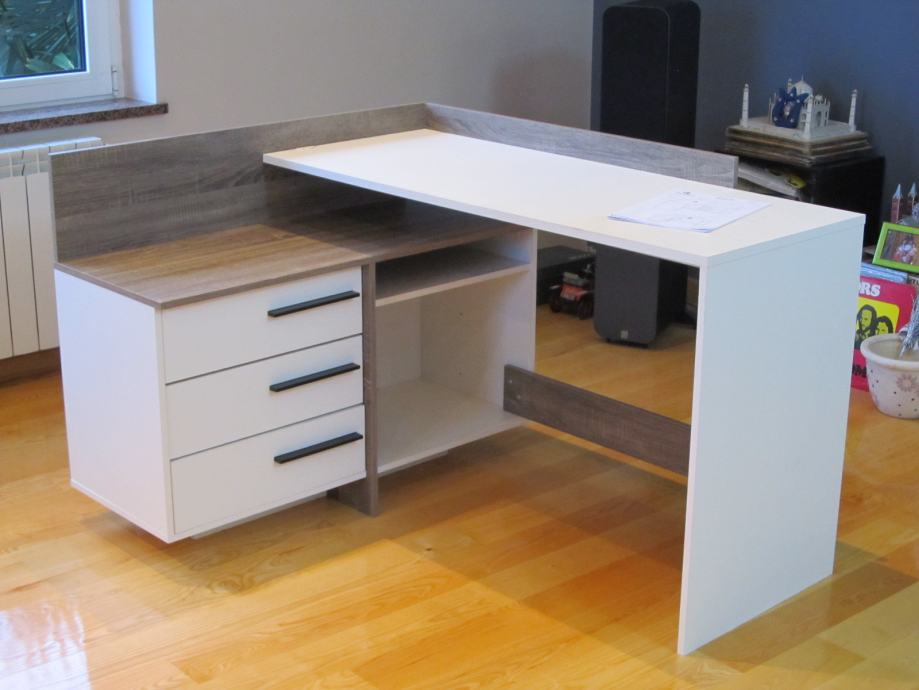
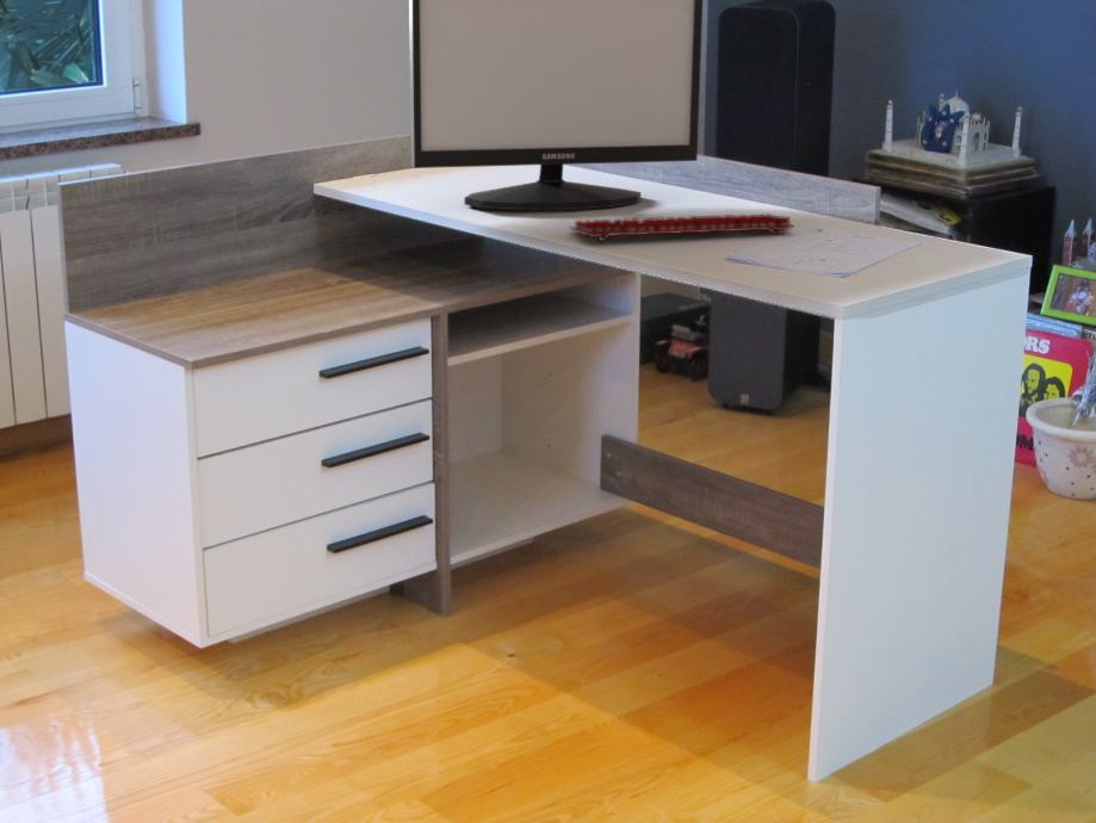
+ keyboard [569,212,795,242]
+ monitor [408,0,704,211]
